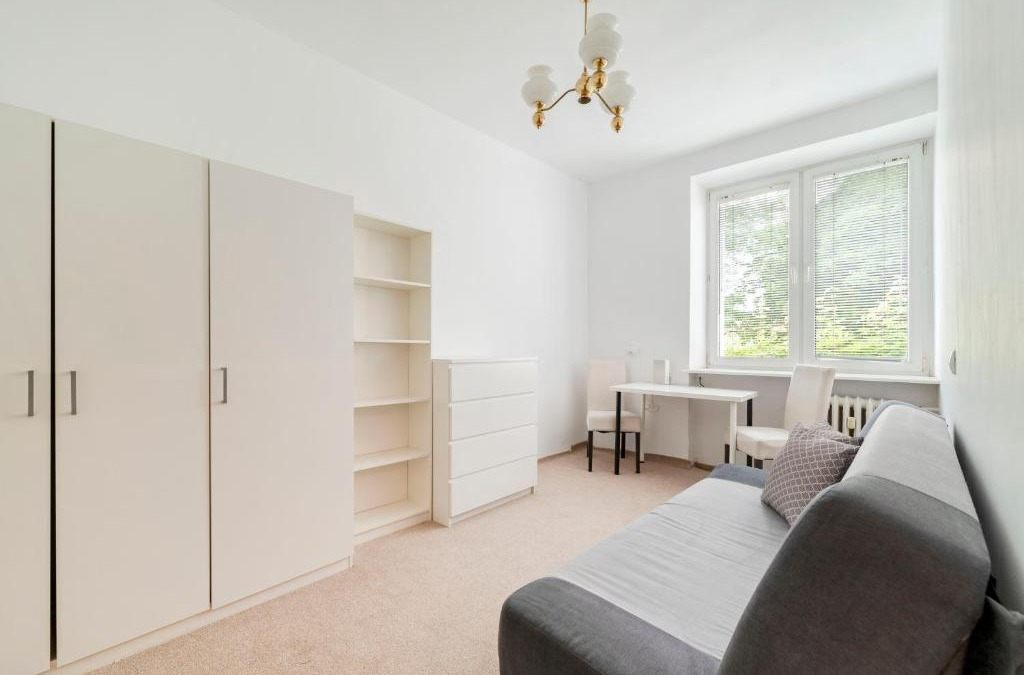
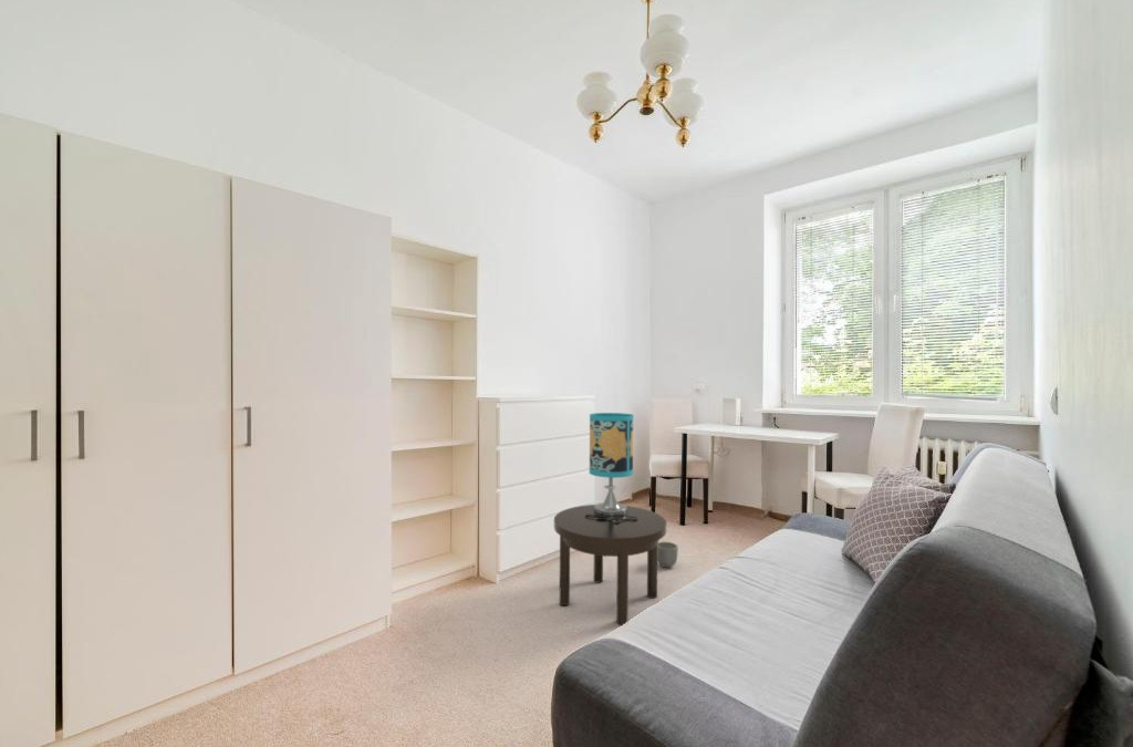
+ planter [657,541,679,569]
+ side table [553,504,667,626]
+ table lamp [585,412,637,522]
